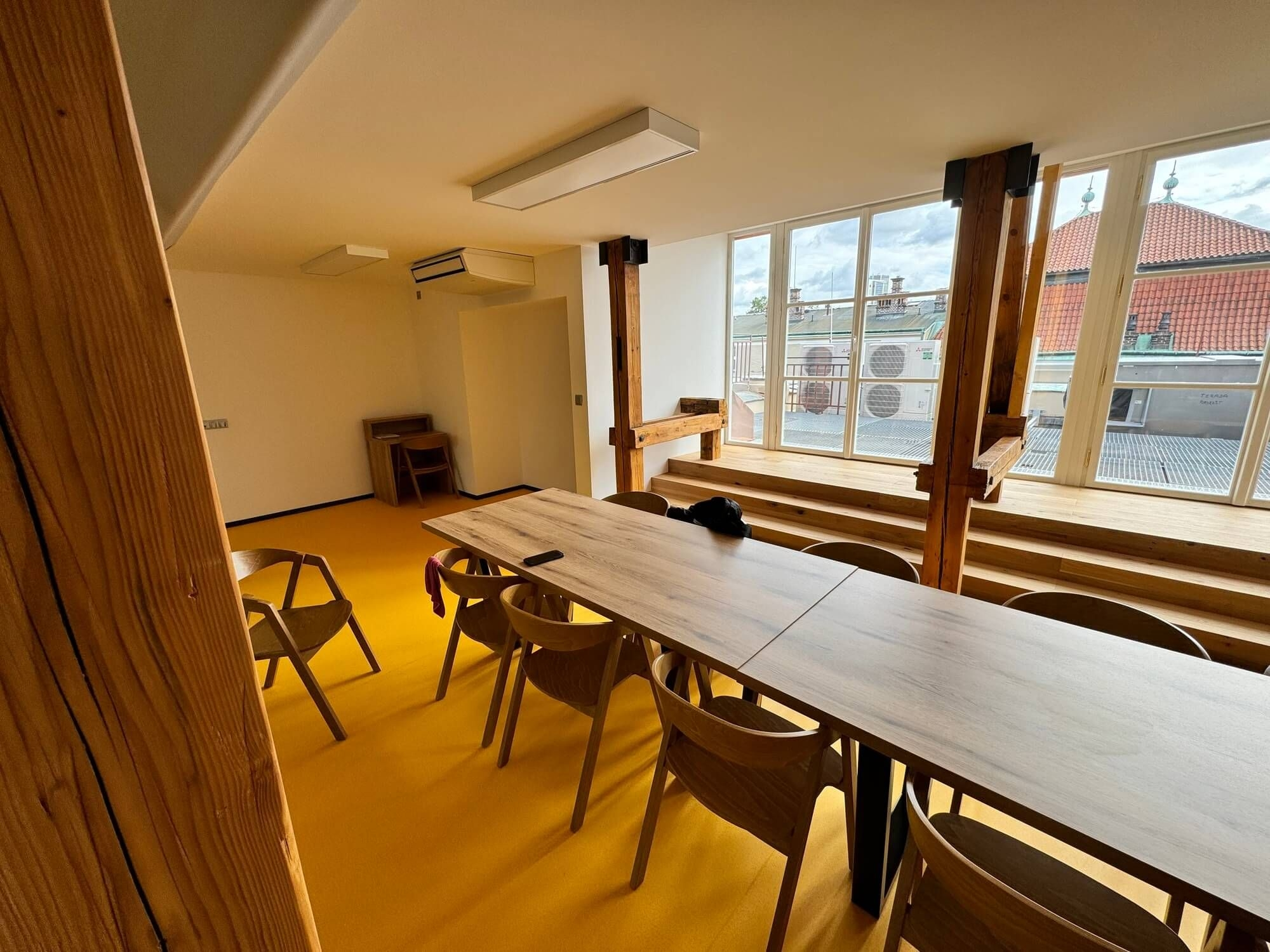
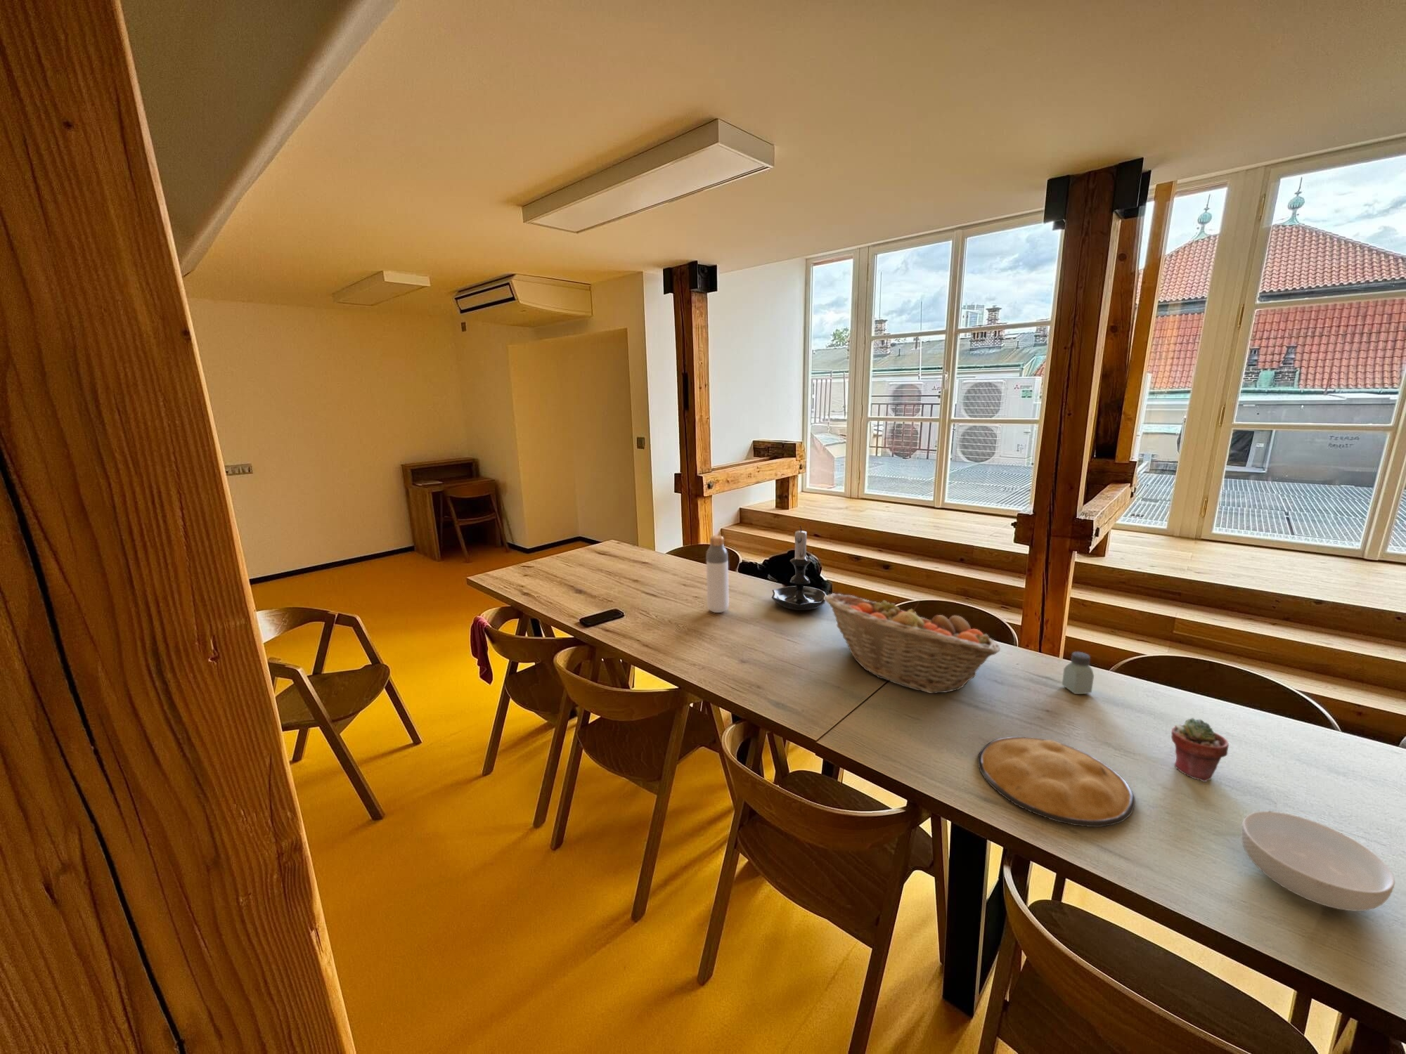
+ candle holder [772,526,827,611]
+ plate [978,735,1136,828]
+ cereal bowl [1240,810,1395,912]
+ bottle [706,535,730,613]
+ saltshaker [1062,651,1095,695]
+ fruit basket [824,592,1001,694]
+ potted succulent [1170,716,1230,783]
